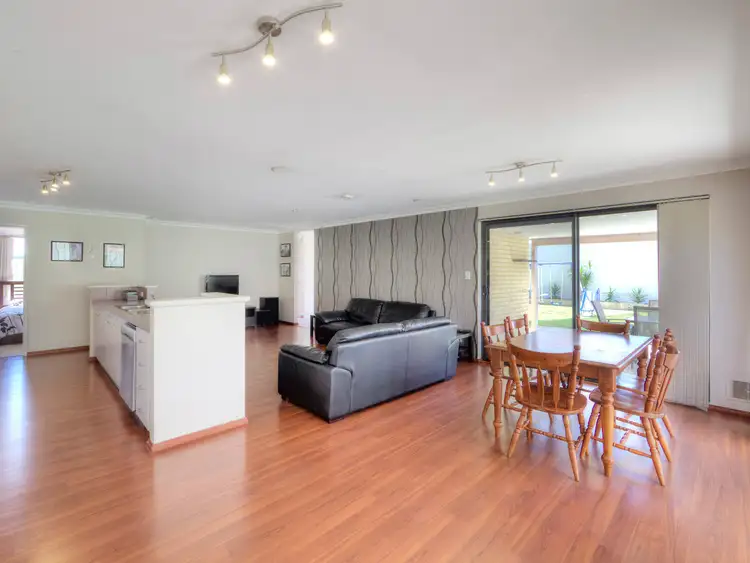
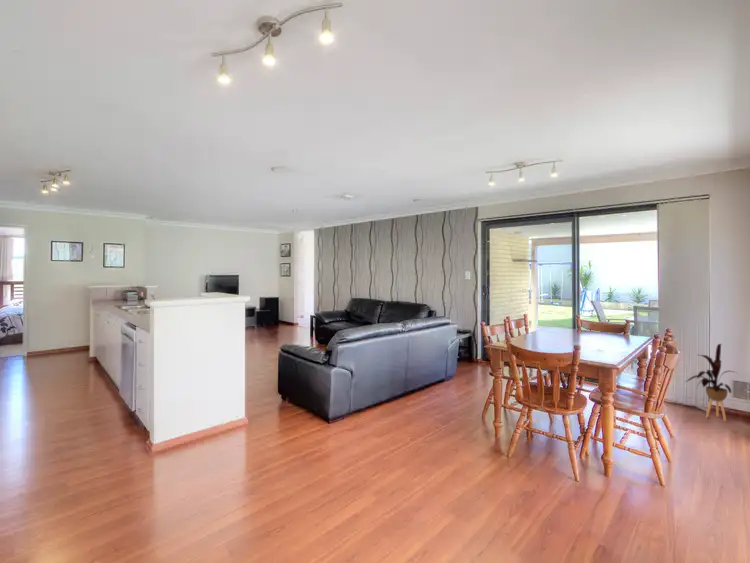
+ house plant [685,343,737,422]
